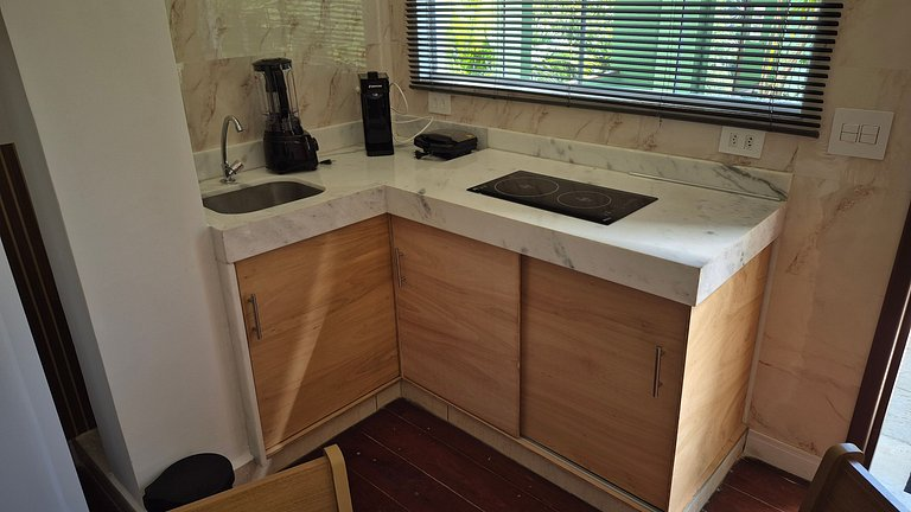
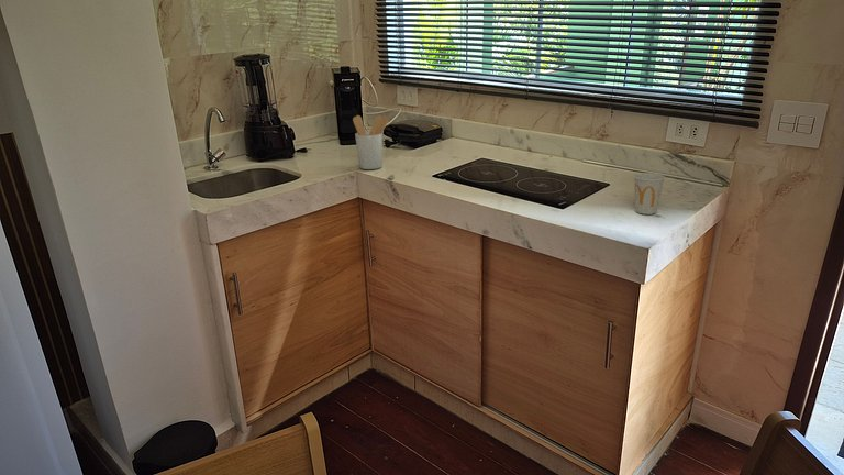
+ utensil holder [352,114,390,170]
+ cup [633,172,666,216]
